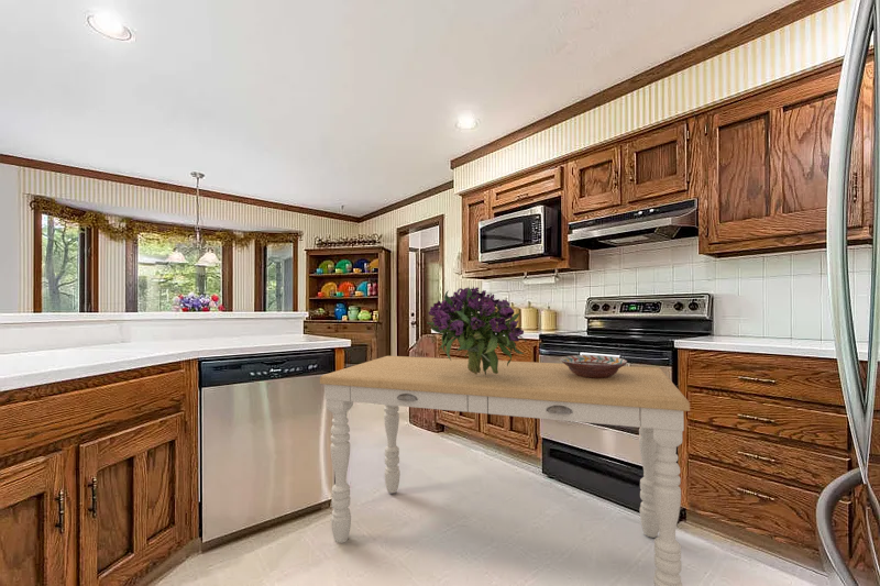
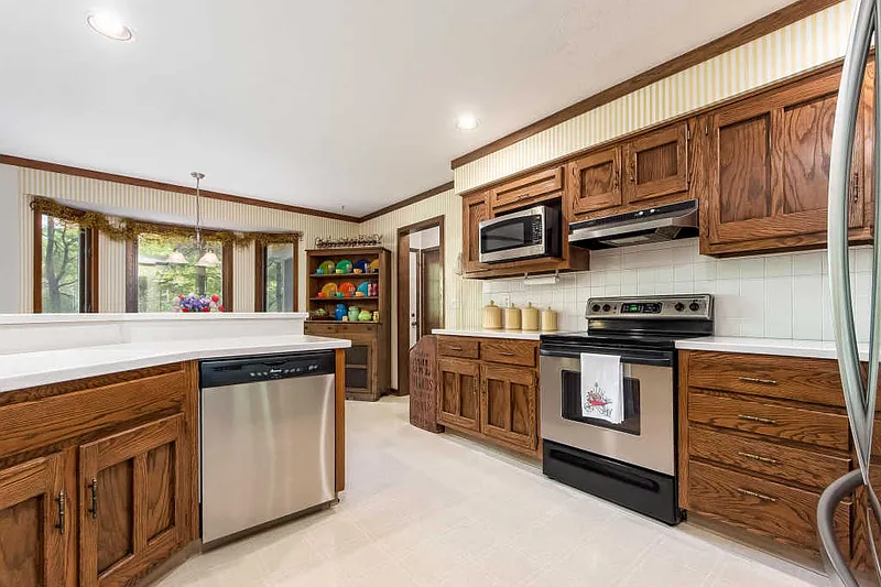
- bouquet [426,286,528,375]
- decorative bowl [559,354,628,378]
- dining table [319,355,691,586]
